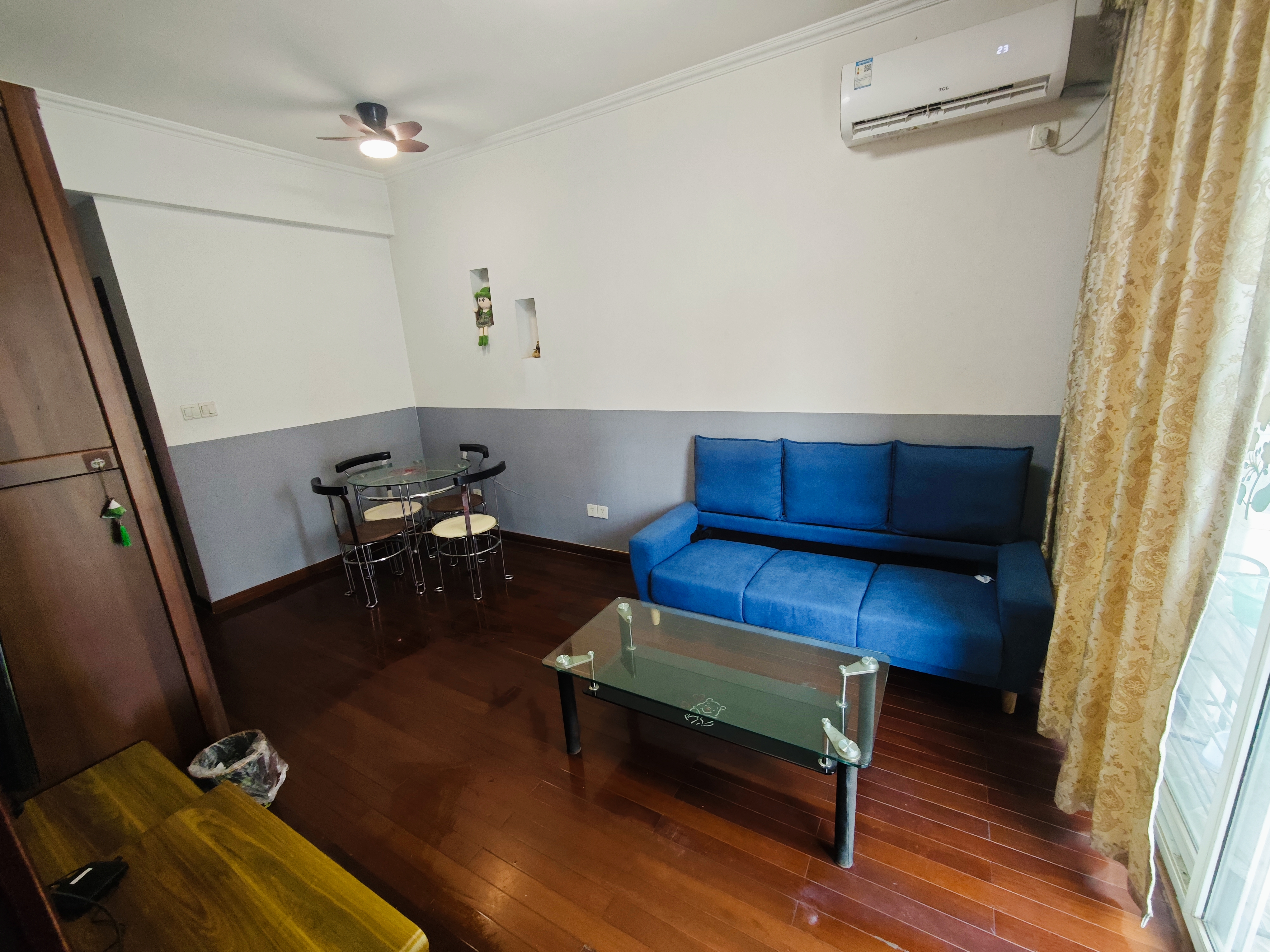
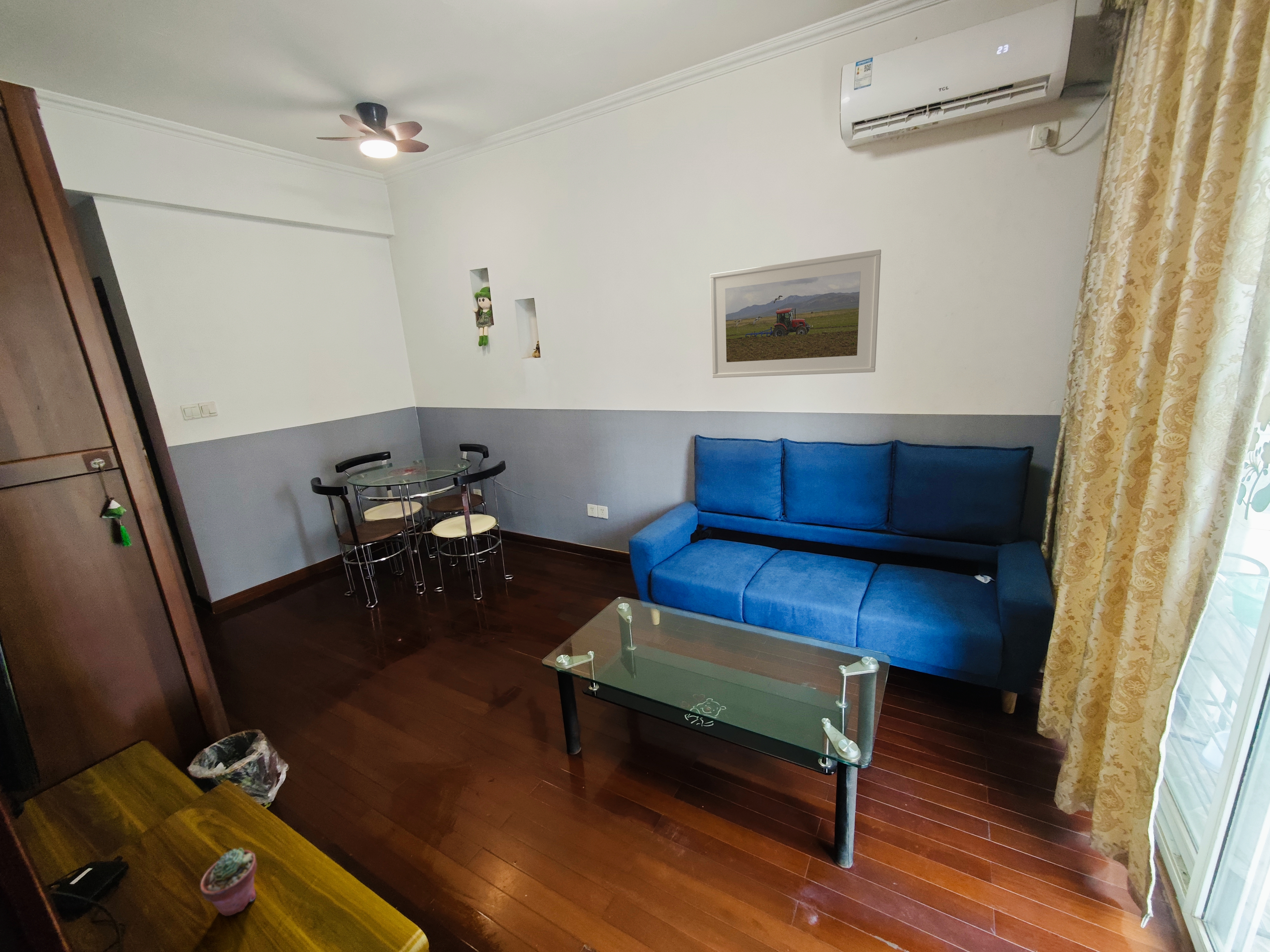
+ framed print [710,249,882,378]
+ potted succulent [200,847,257,916]
